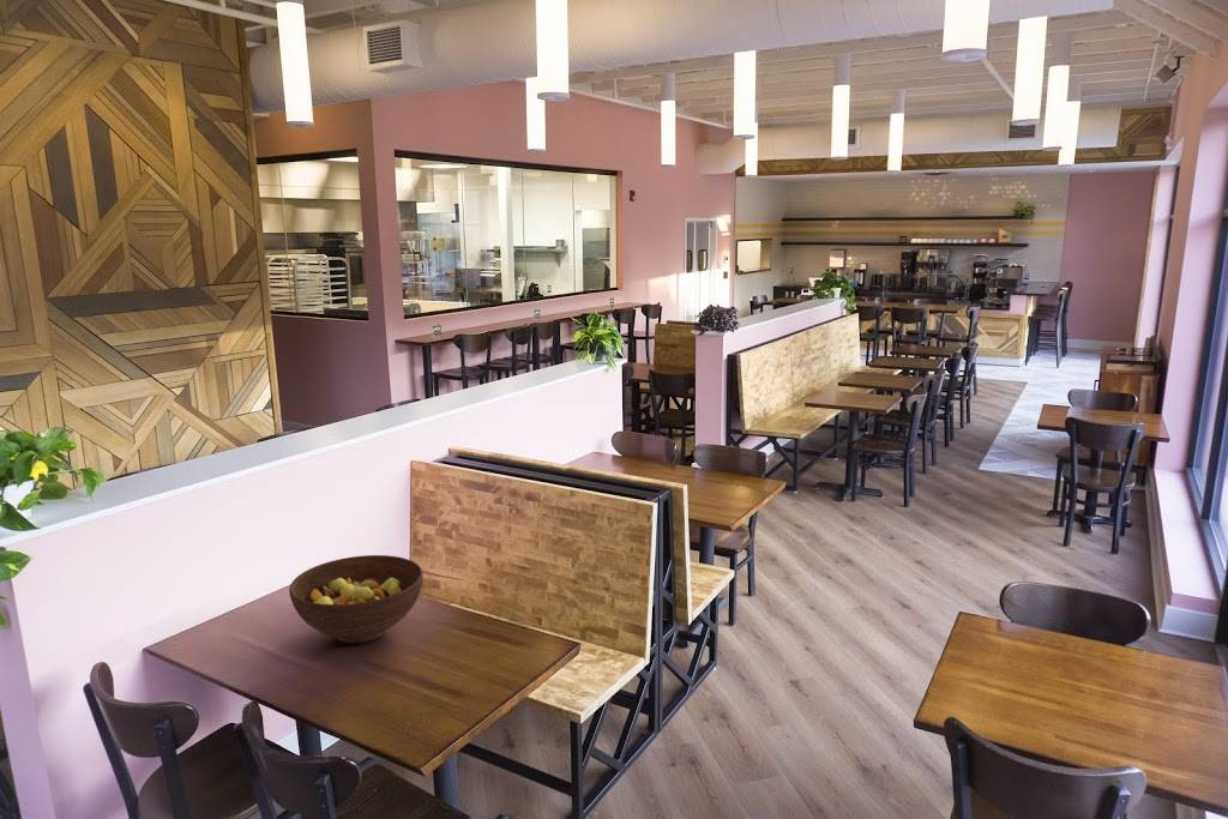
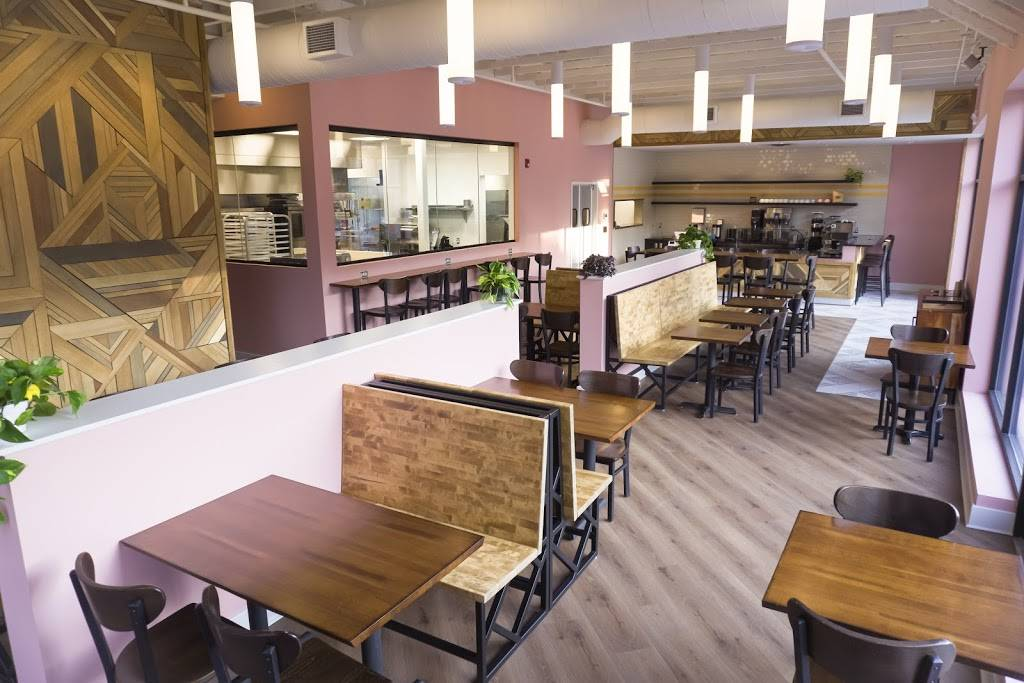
- fruit bowl [288,554,425,644]
